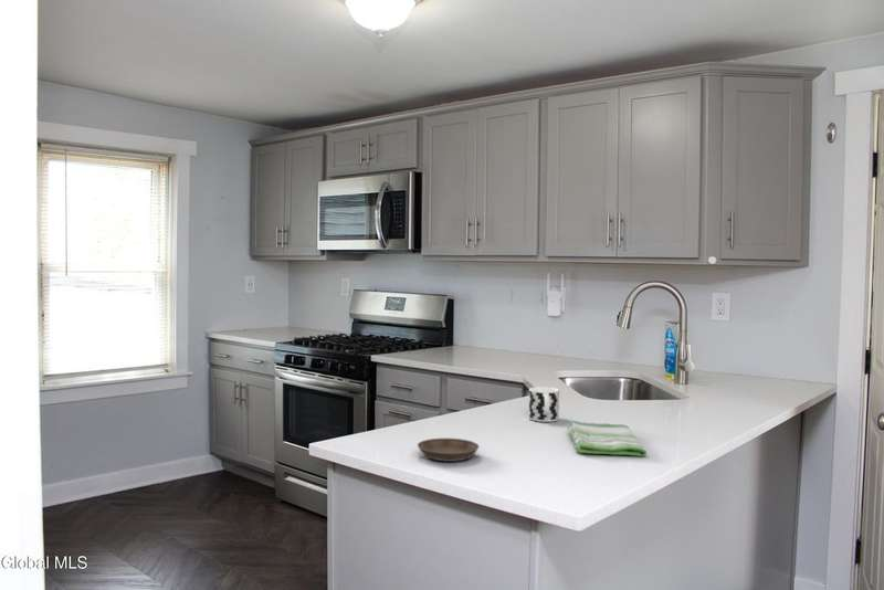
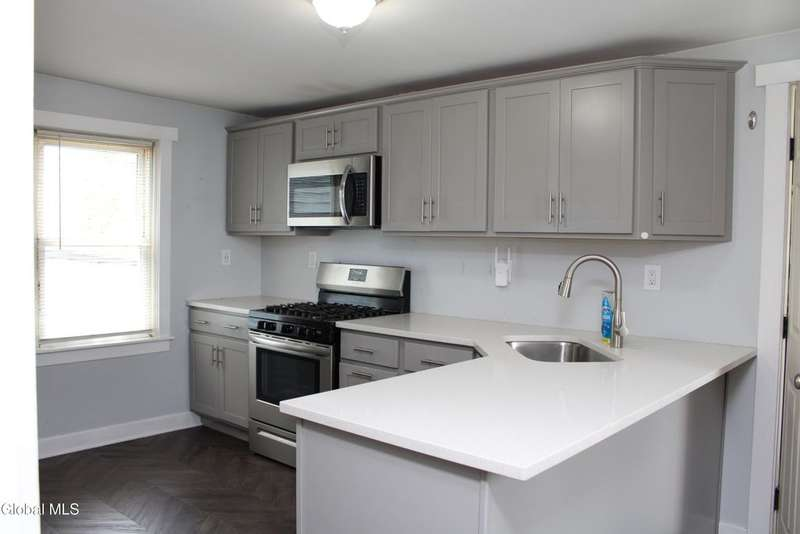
- cup [528,386,560,423]
- dish towel [567,420,648,457]
- saucer [417,438,480,463]
